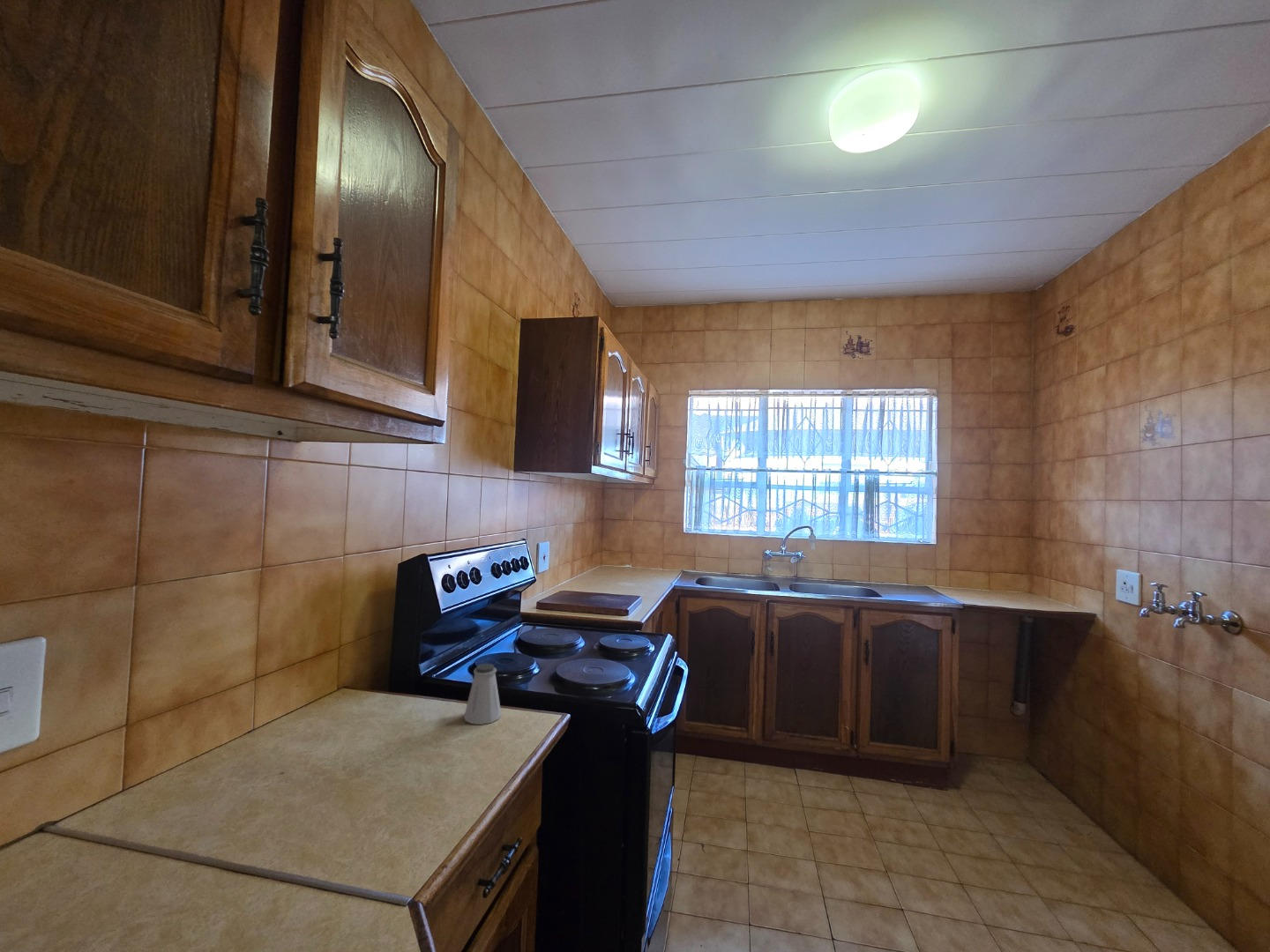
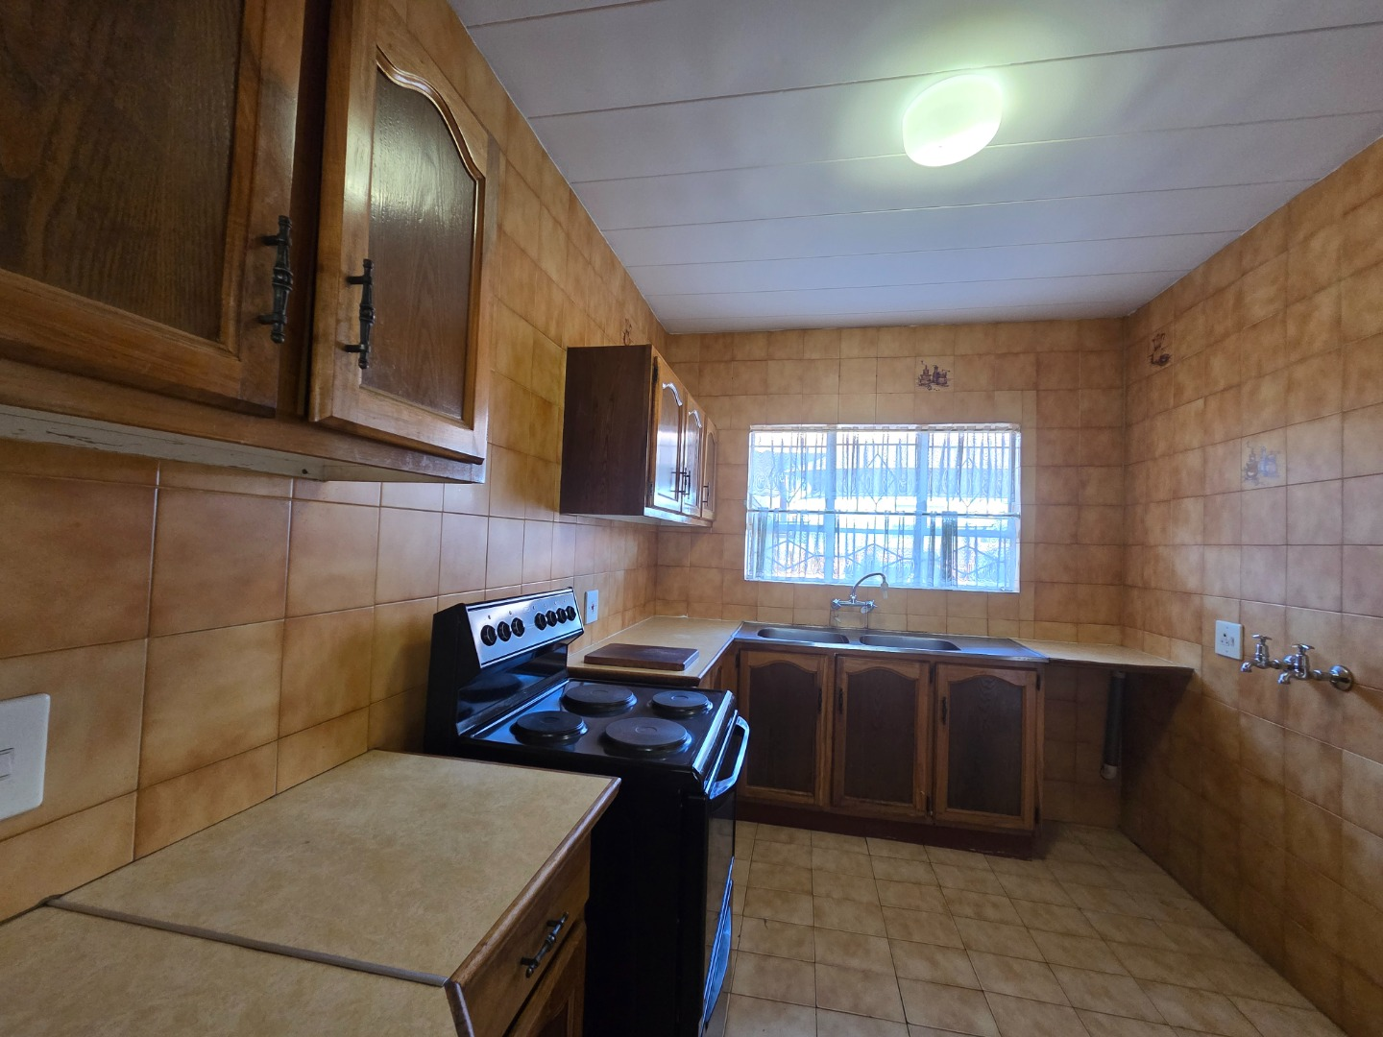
- saltshaker [463,663,502,725]
